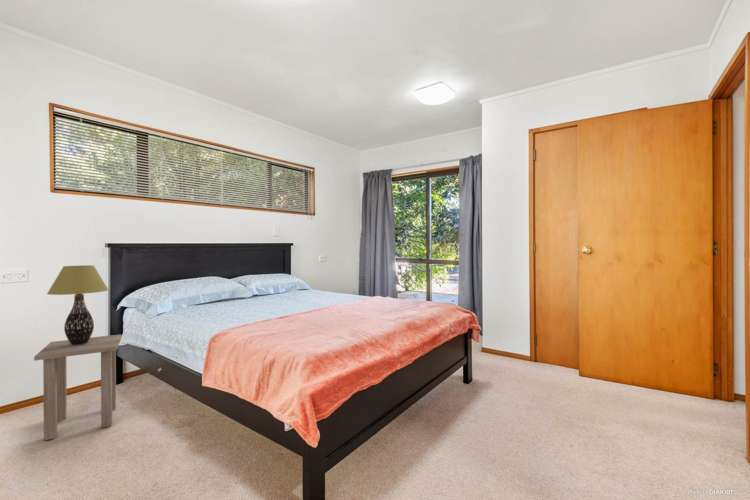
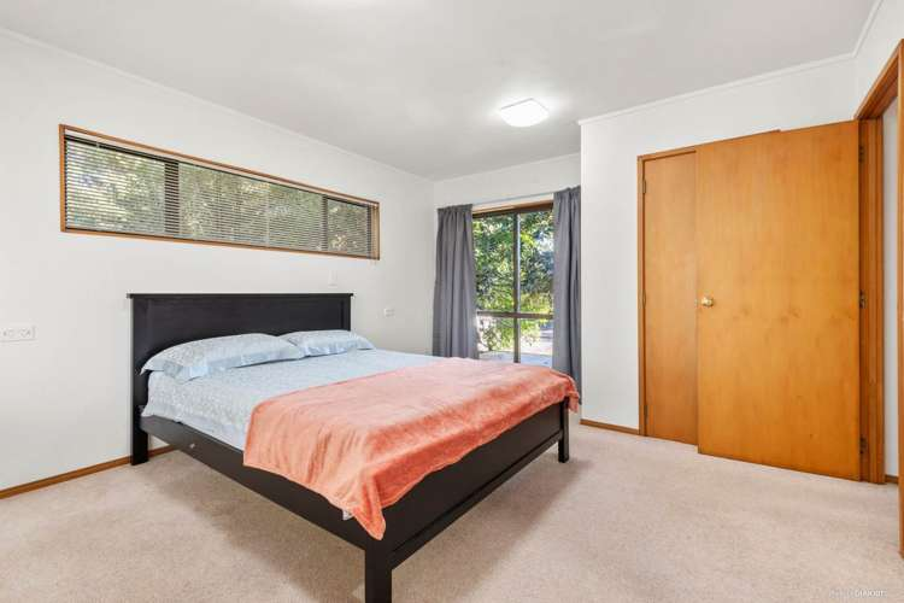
- table lamp [46,264,110,345]
- side table [33,333,123,441]
